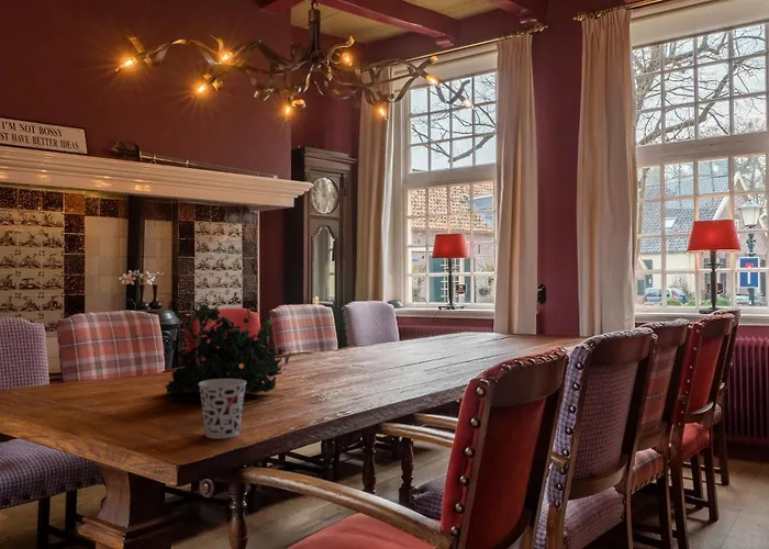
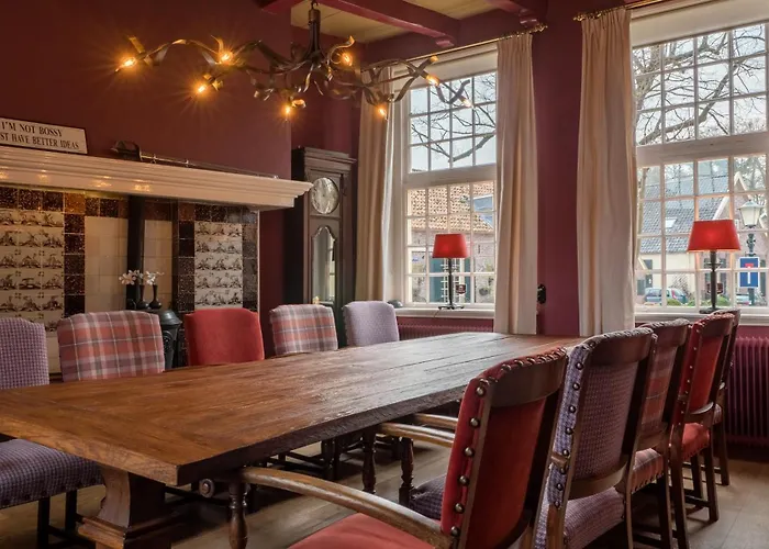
- plant [164,301,292,395]
- cup [199,379,246,440]
